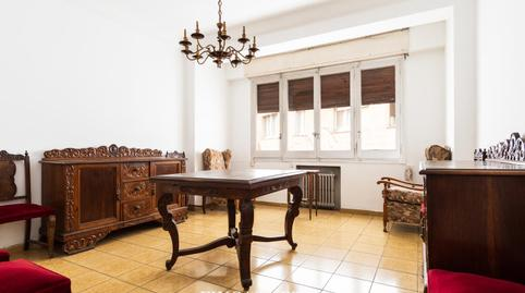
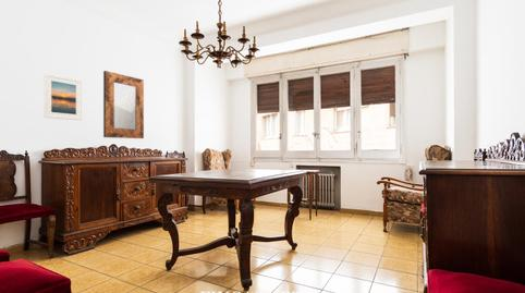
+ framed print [42,73,83,121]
+ home mirror [102,70,145,139]
